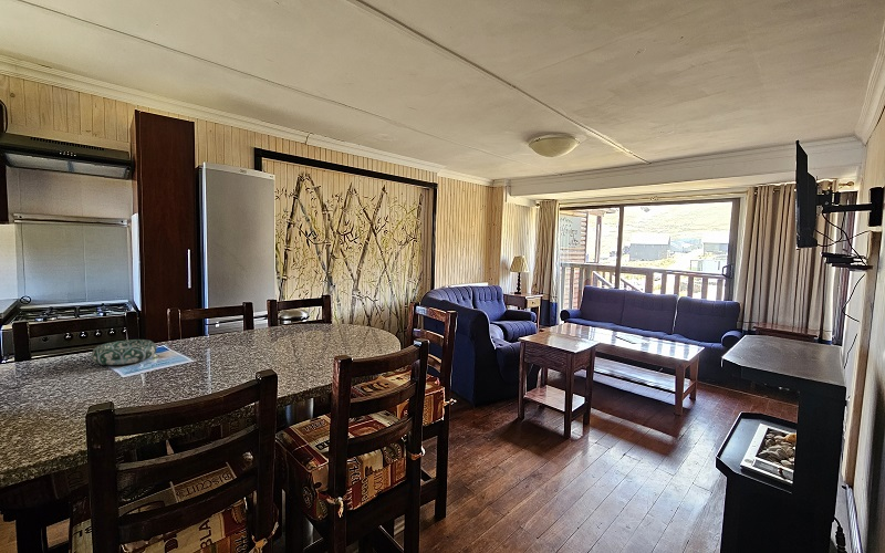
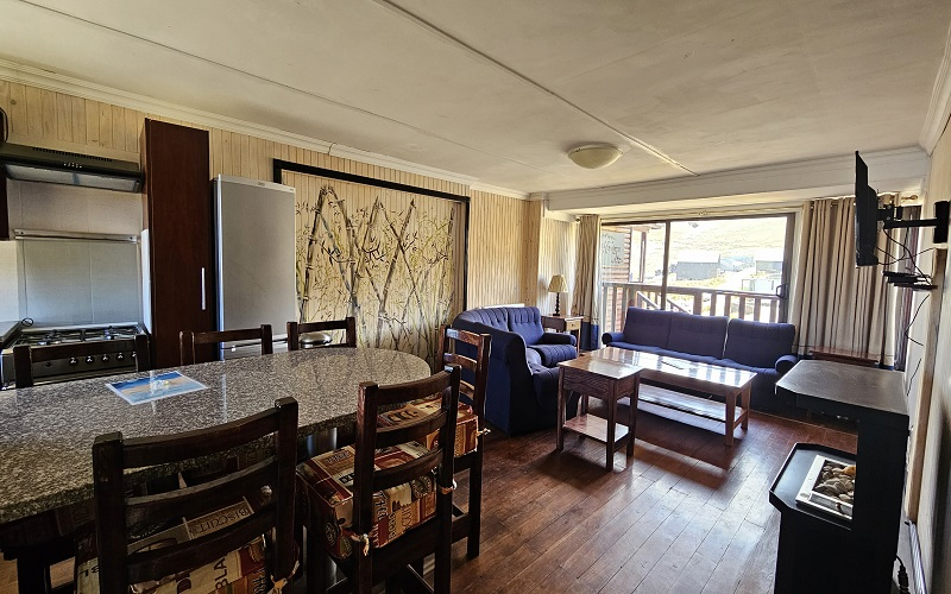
- decorative bowl [91,338,158,366]
